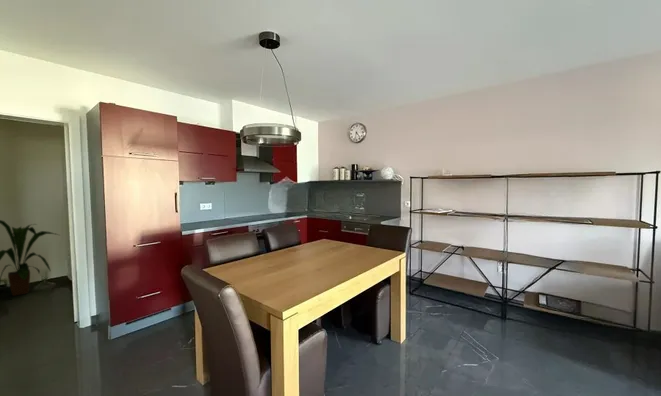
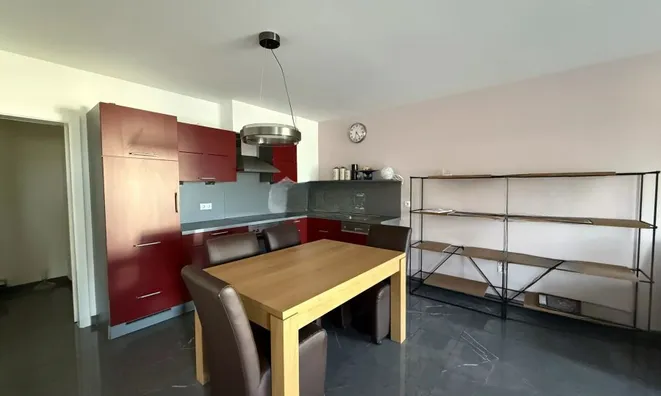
- house plant [0,219,60,297]
